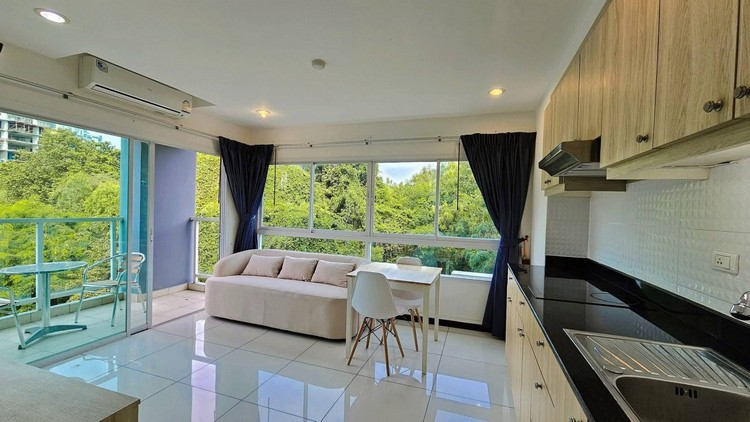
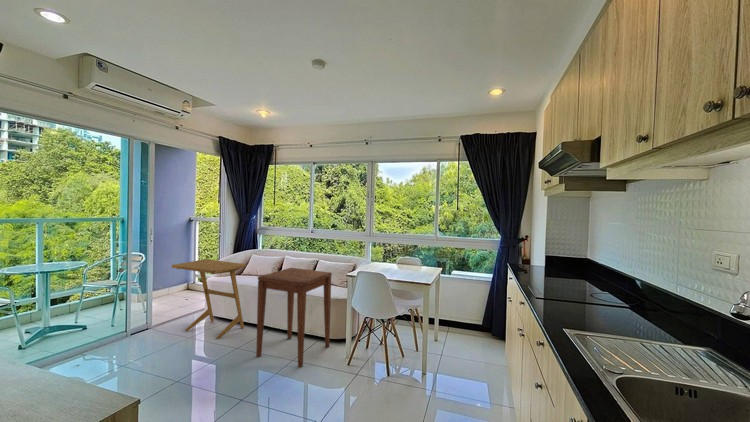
+ side table [255,267,333,369]
+ side table [171,258,247,340]
